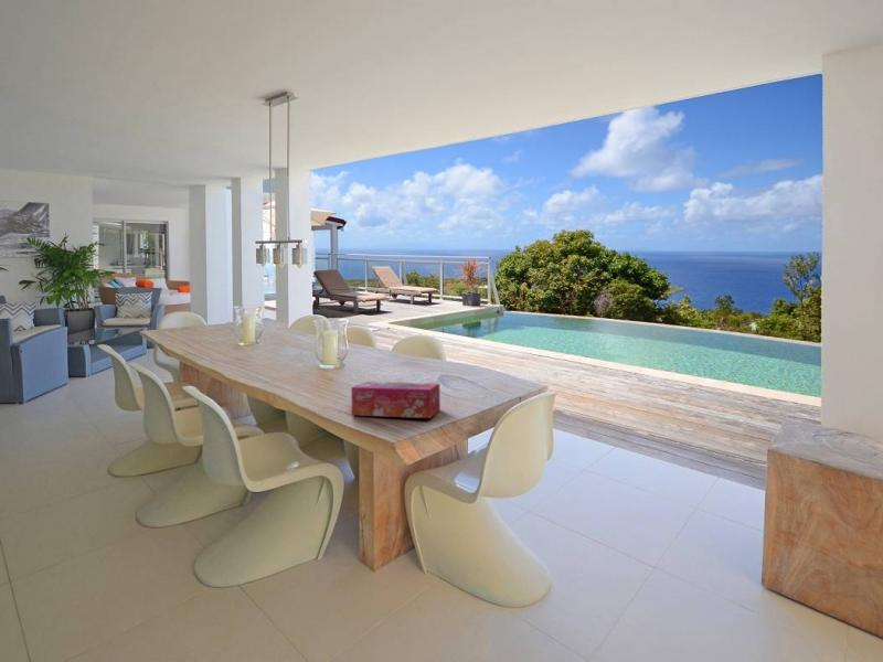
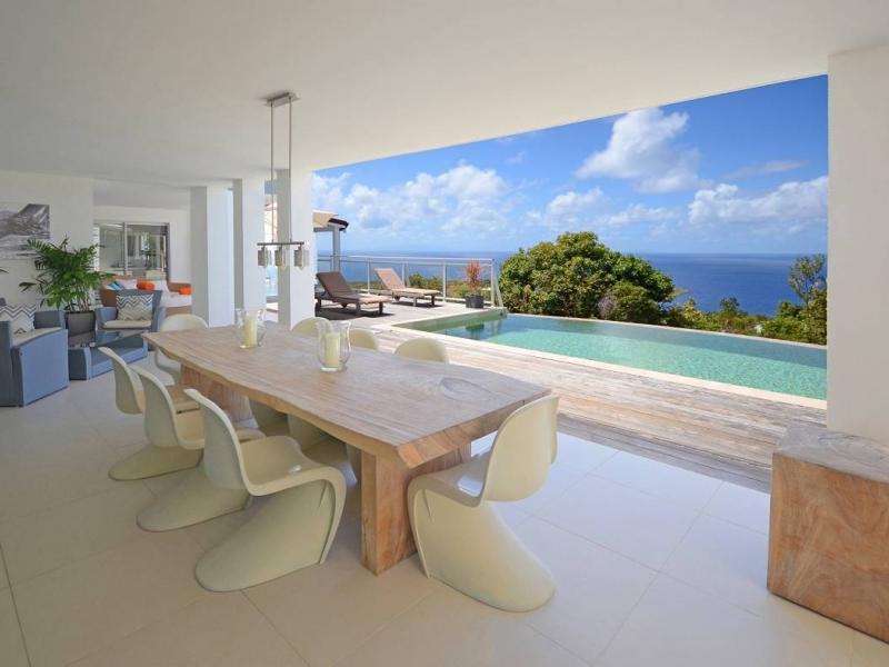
- tissue box [350,381,442,419]
